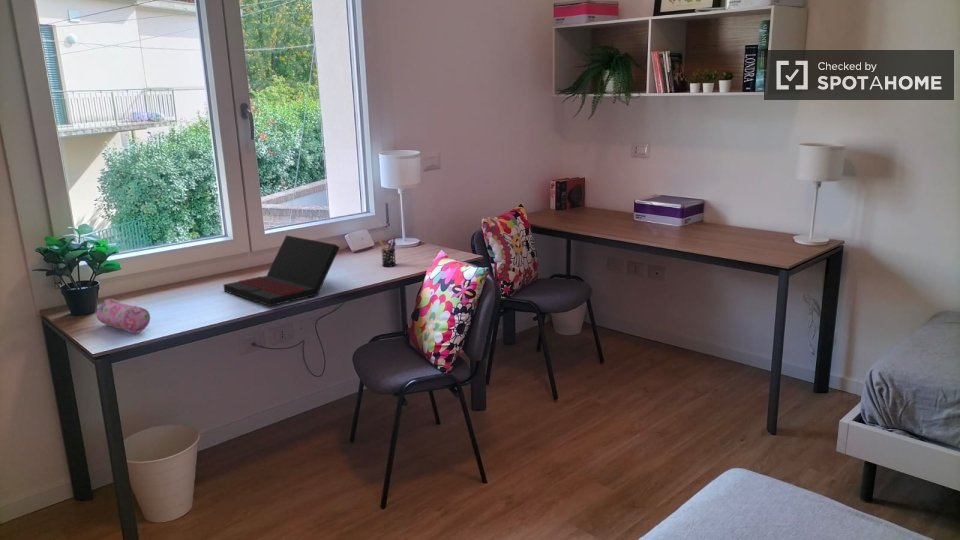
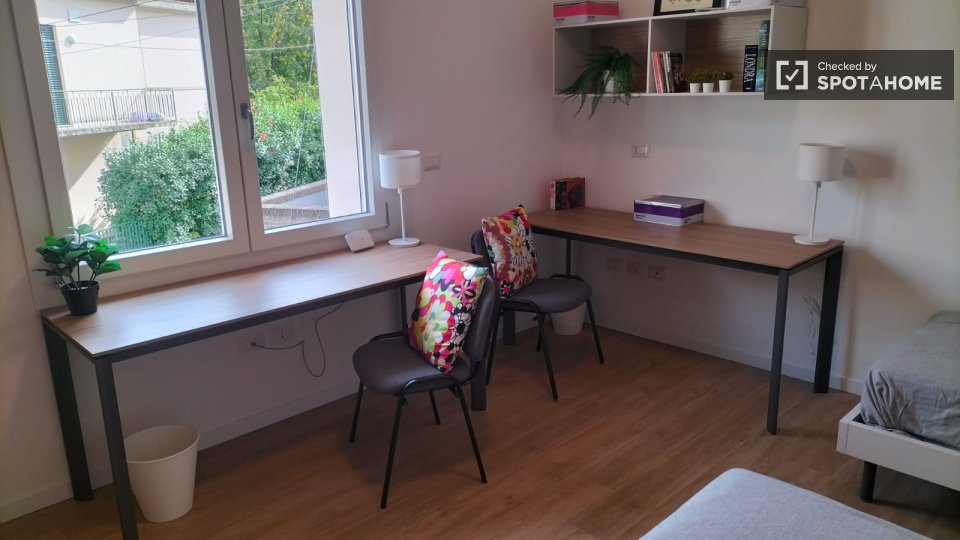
- laptop [222,234,341,307]
- pencil case [94,298,151,334]
- pen holder [378,236,397,268]
